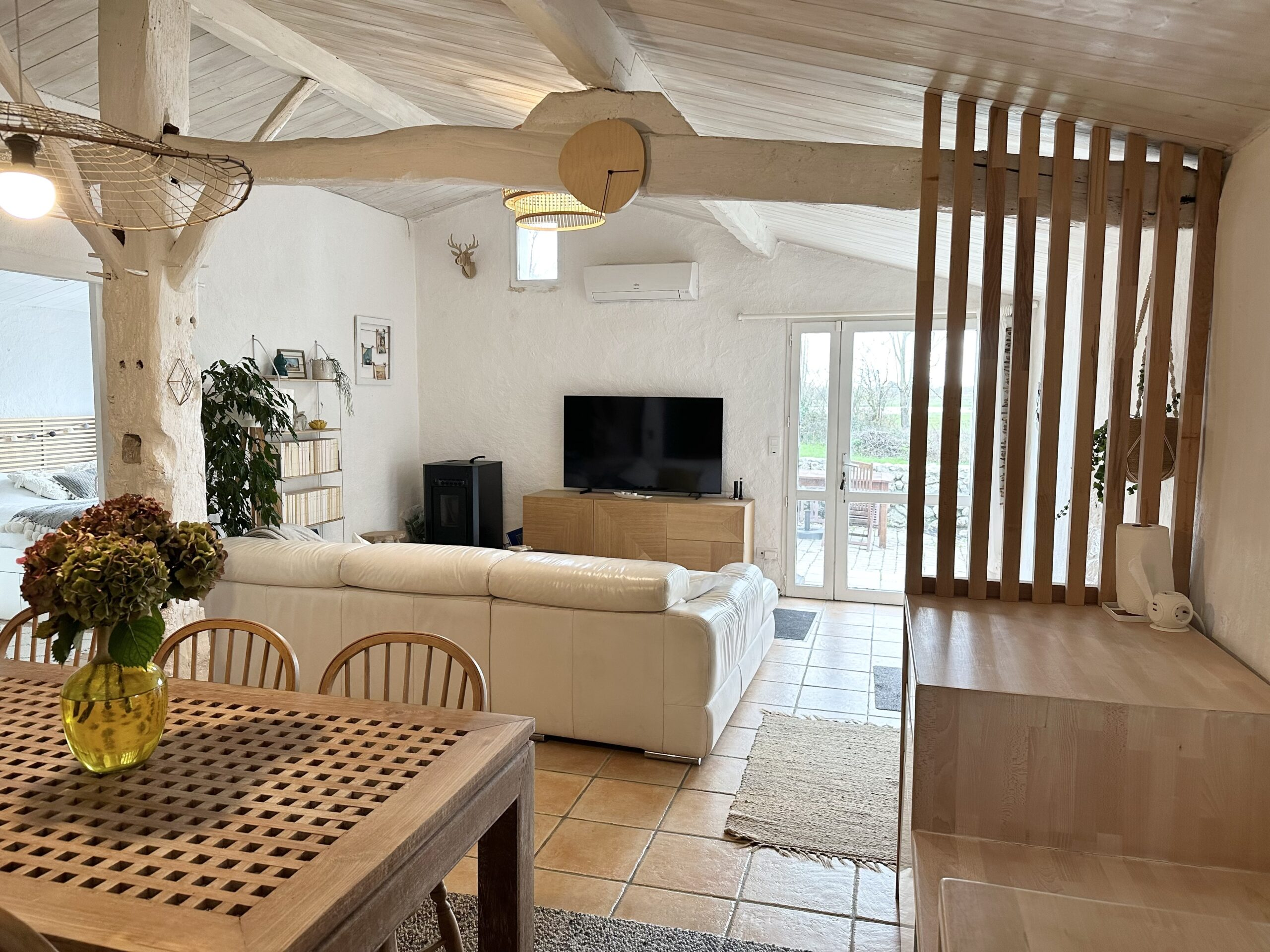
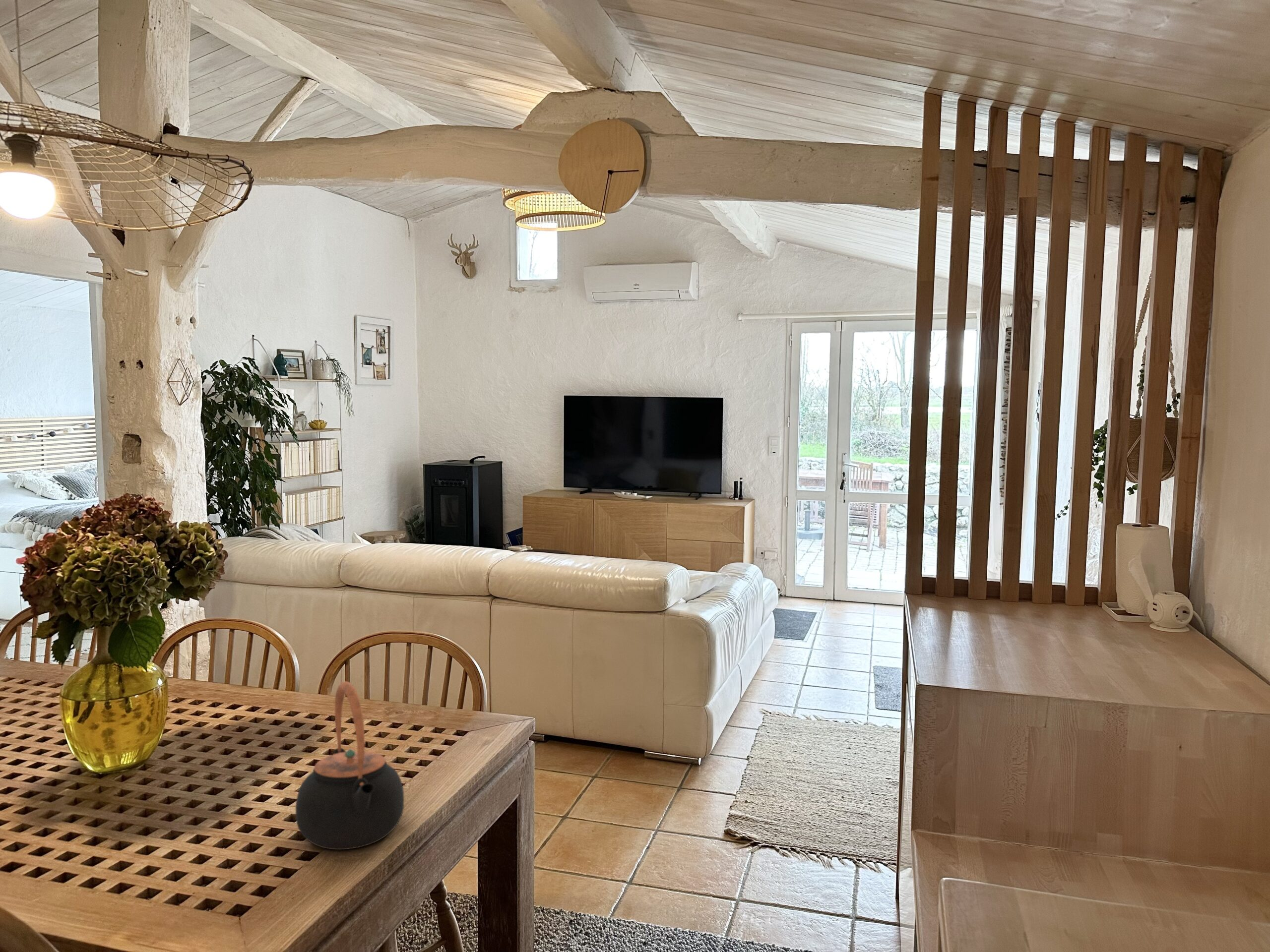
+ teapot [295,681,405,850]
